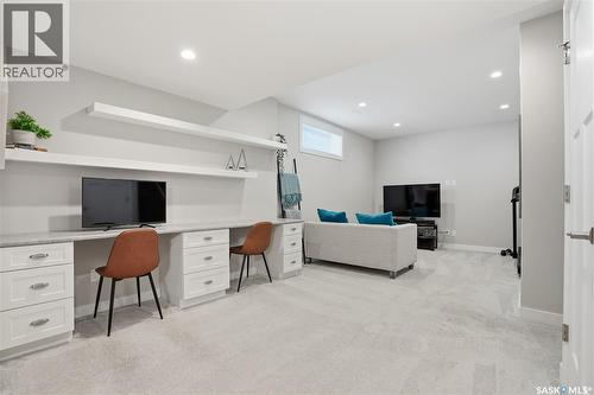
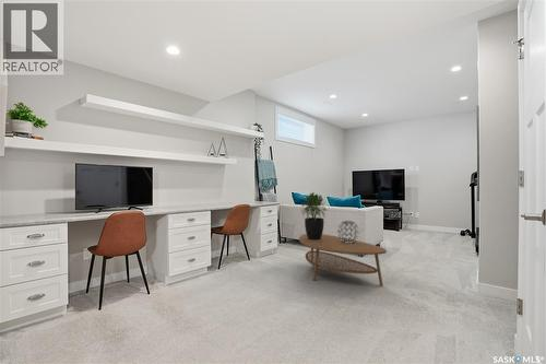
+ potted plant [300,191,329,239]
+ coffee table [298,233,388,286]
+ decorative sphere [336,220,360,243]
